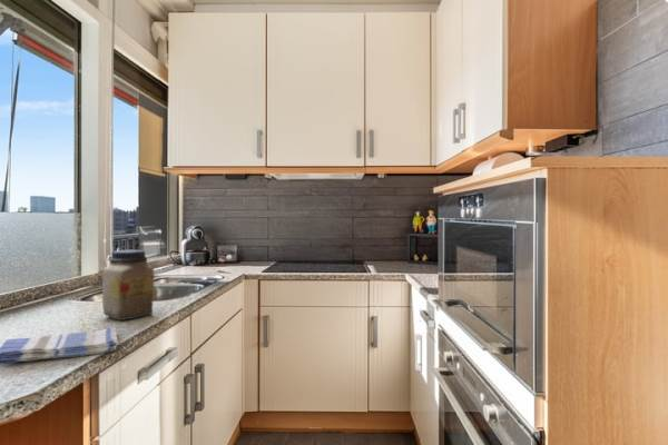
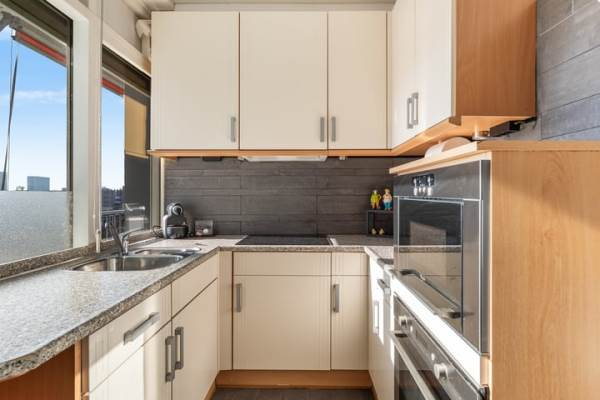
- dish towel [0,326,119,365]
- jar [101,249,156,322]
